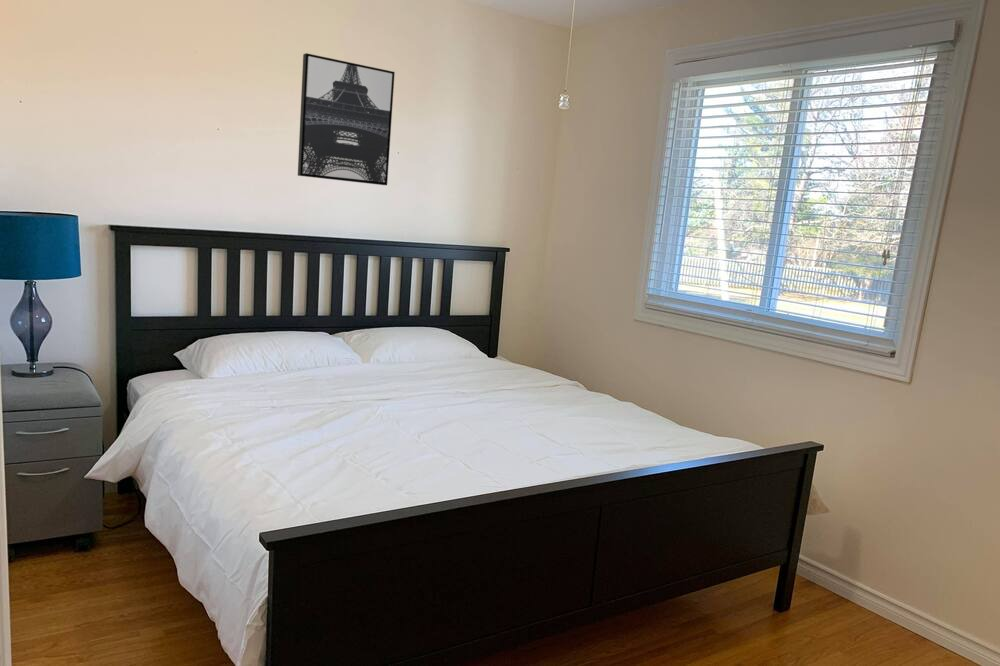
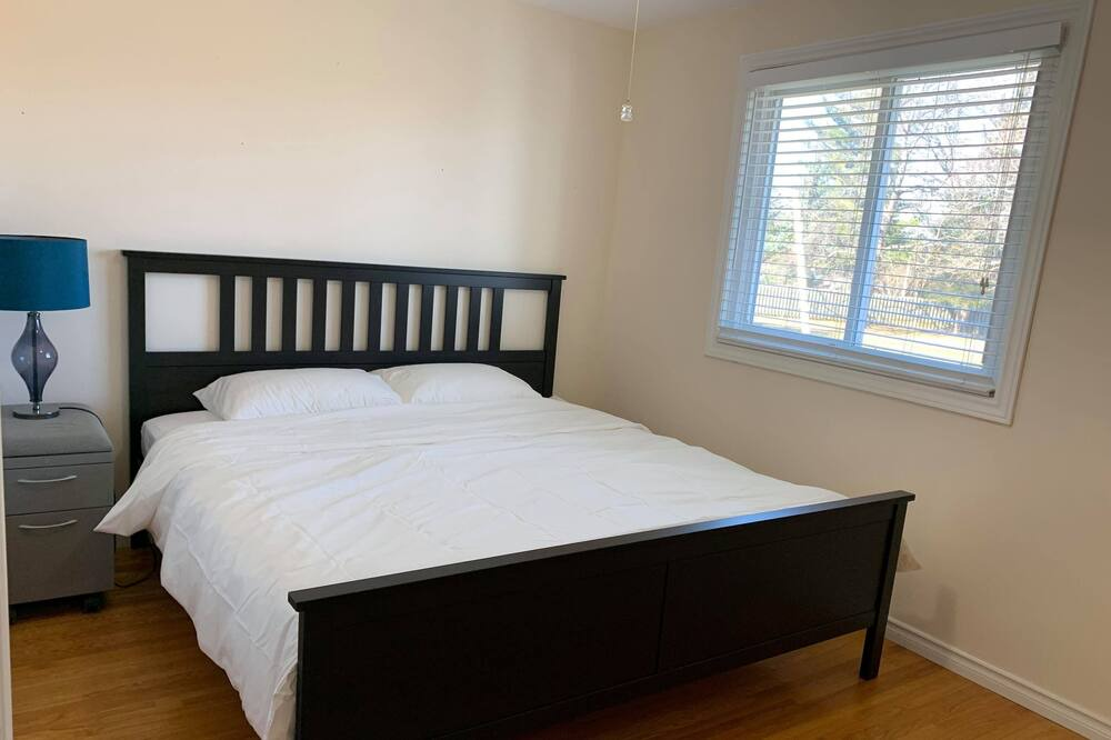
- wall art [297,52,396,186]
